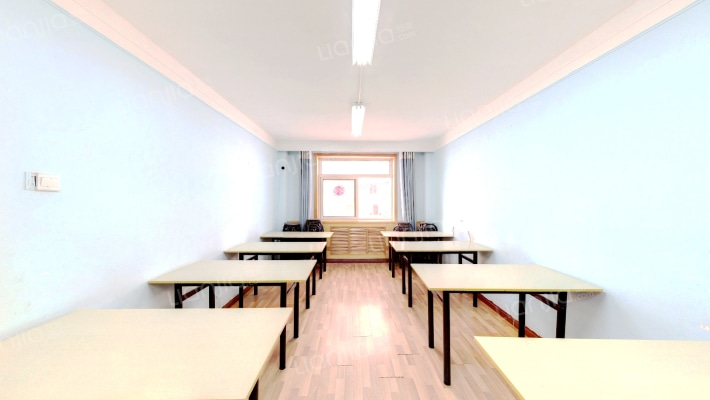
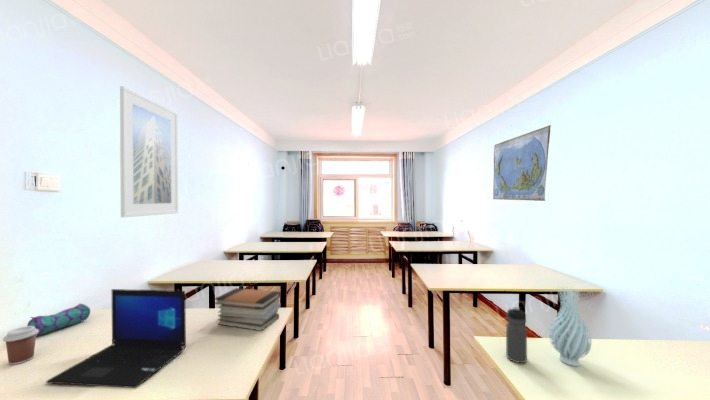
+ laptop [45,288,187,389]
+ vase [548,285,592,367]
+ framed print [119,85,179,218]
+ coffee cup [2,325,39,366]
+ world map [492,124,552,202]
+ water bottle [505,306,528,364]
+ book stack [213,287,282,332]
+ pencil case [26,302,91,337]
